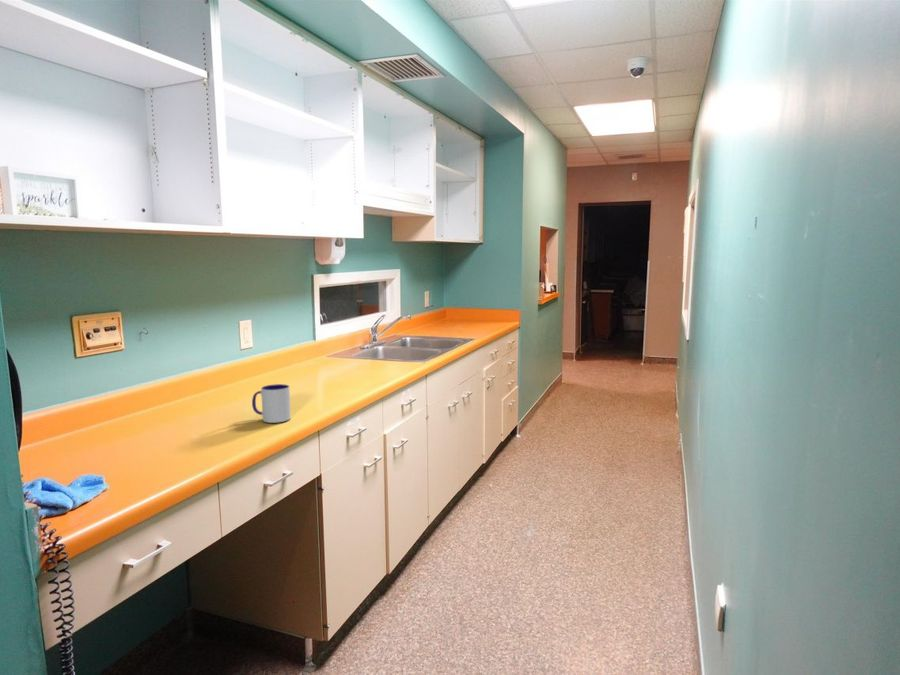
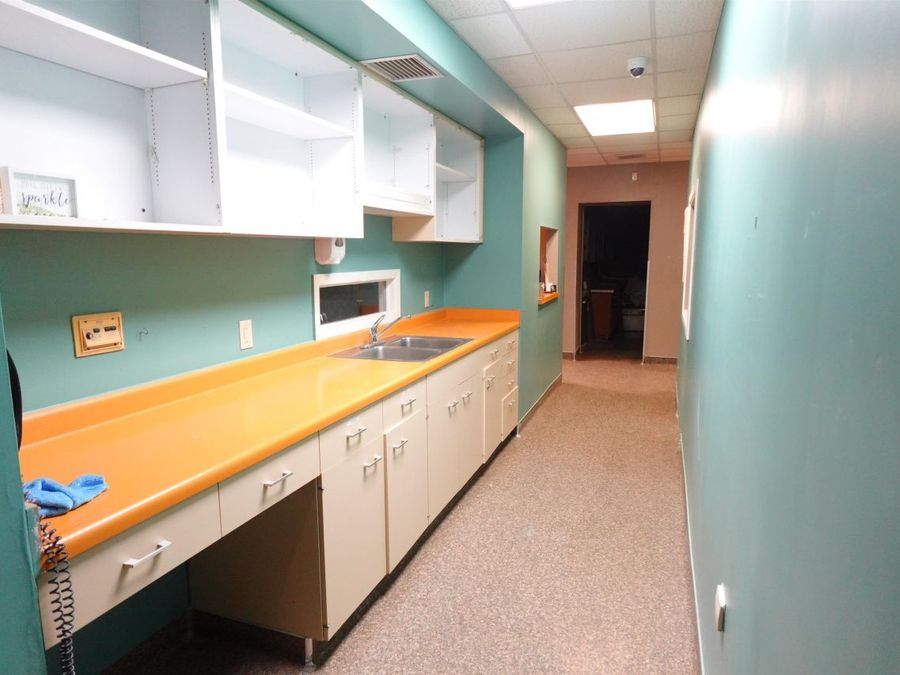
- mug [251,383,292,424]
